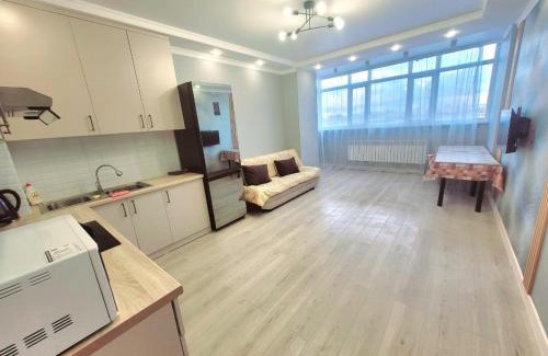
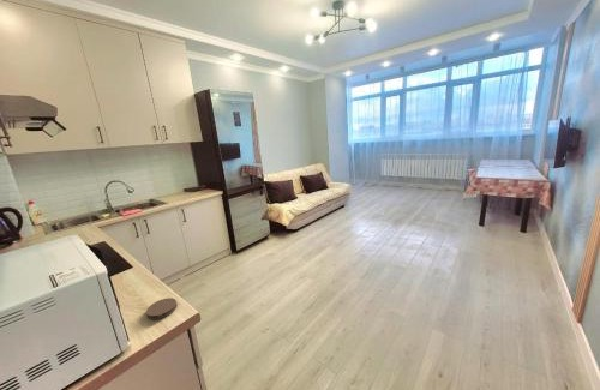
+ coaster [145,296,178,320]
